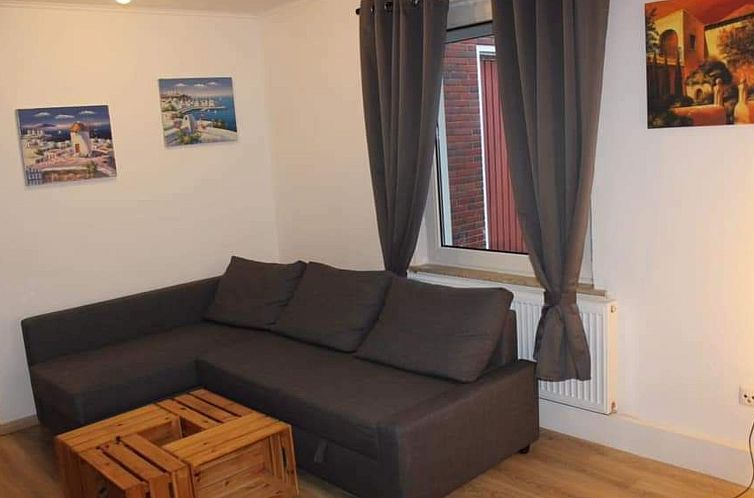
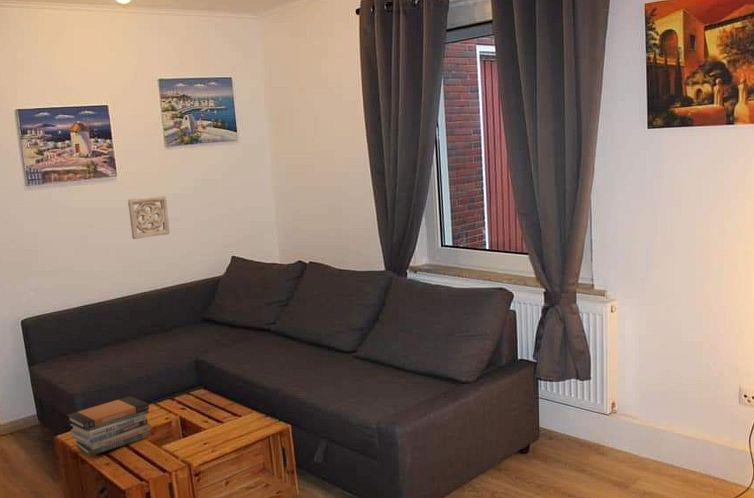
+ book stack [66,395,152,457]
+ wall ornament [127,195,171,240]
